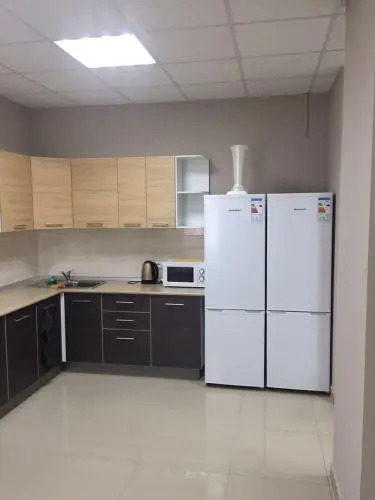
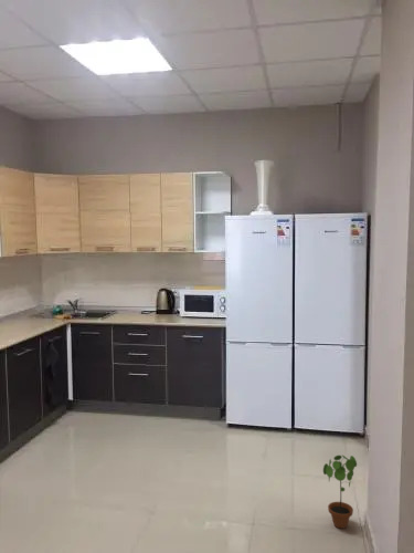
+ potted plant [322,455,358,530]
